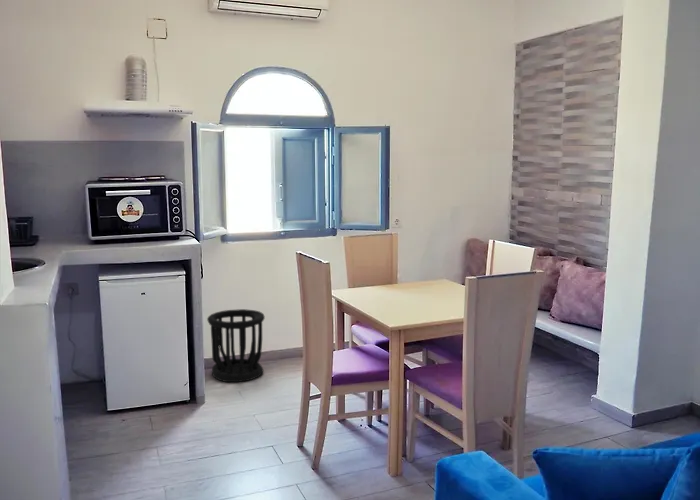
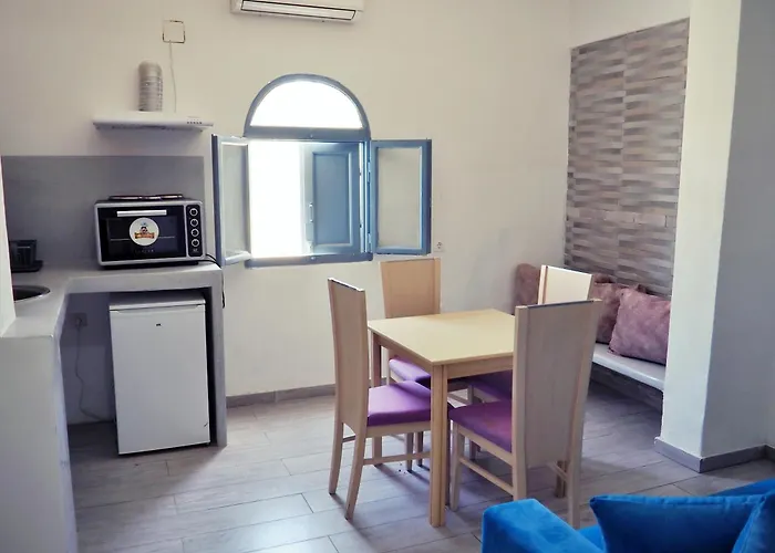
- wastebasket [206,308,266,383]
